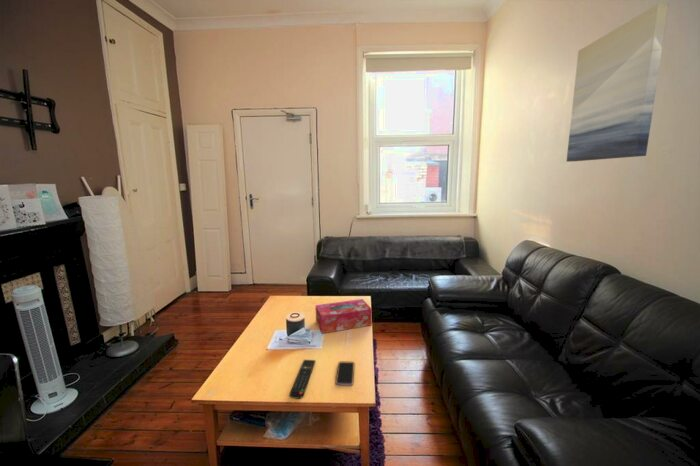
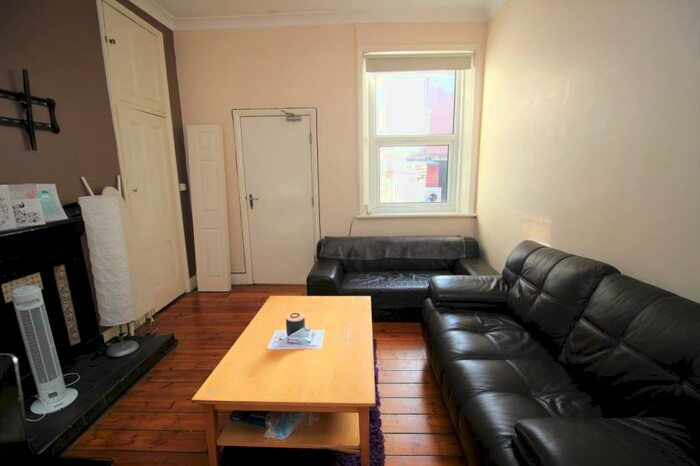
- remote control [289,359,316,400]
- smartphone [335,361,355,386]
- tissue box [315,298,373,334]
- wall art [565,2,670,163]
